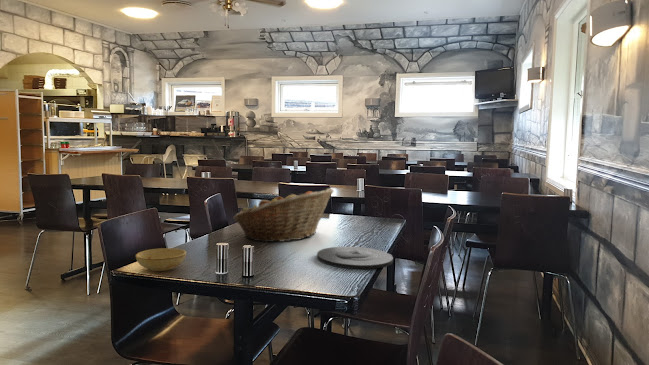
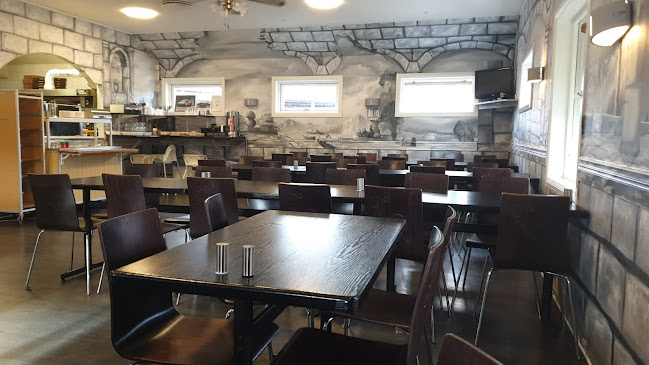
- fruit basket [232,187,335,243]
- bowl [135,247,187,272]
- plate [316,246,394,270]
